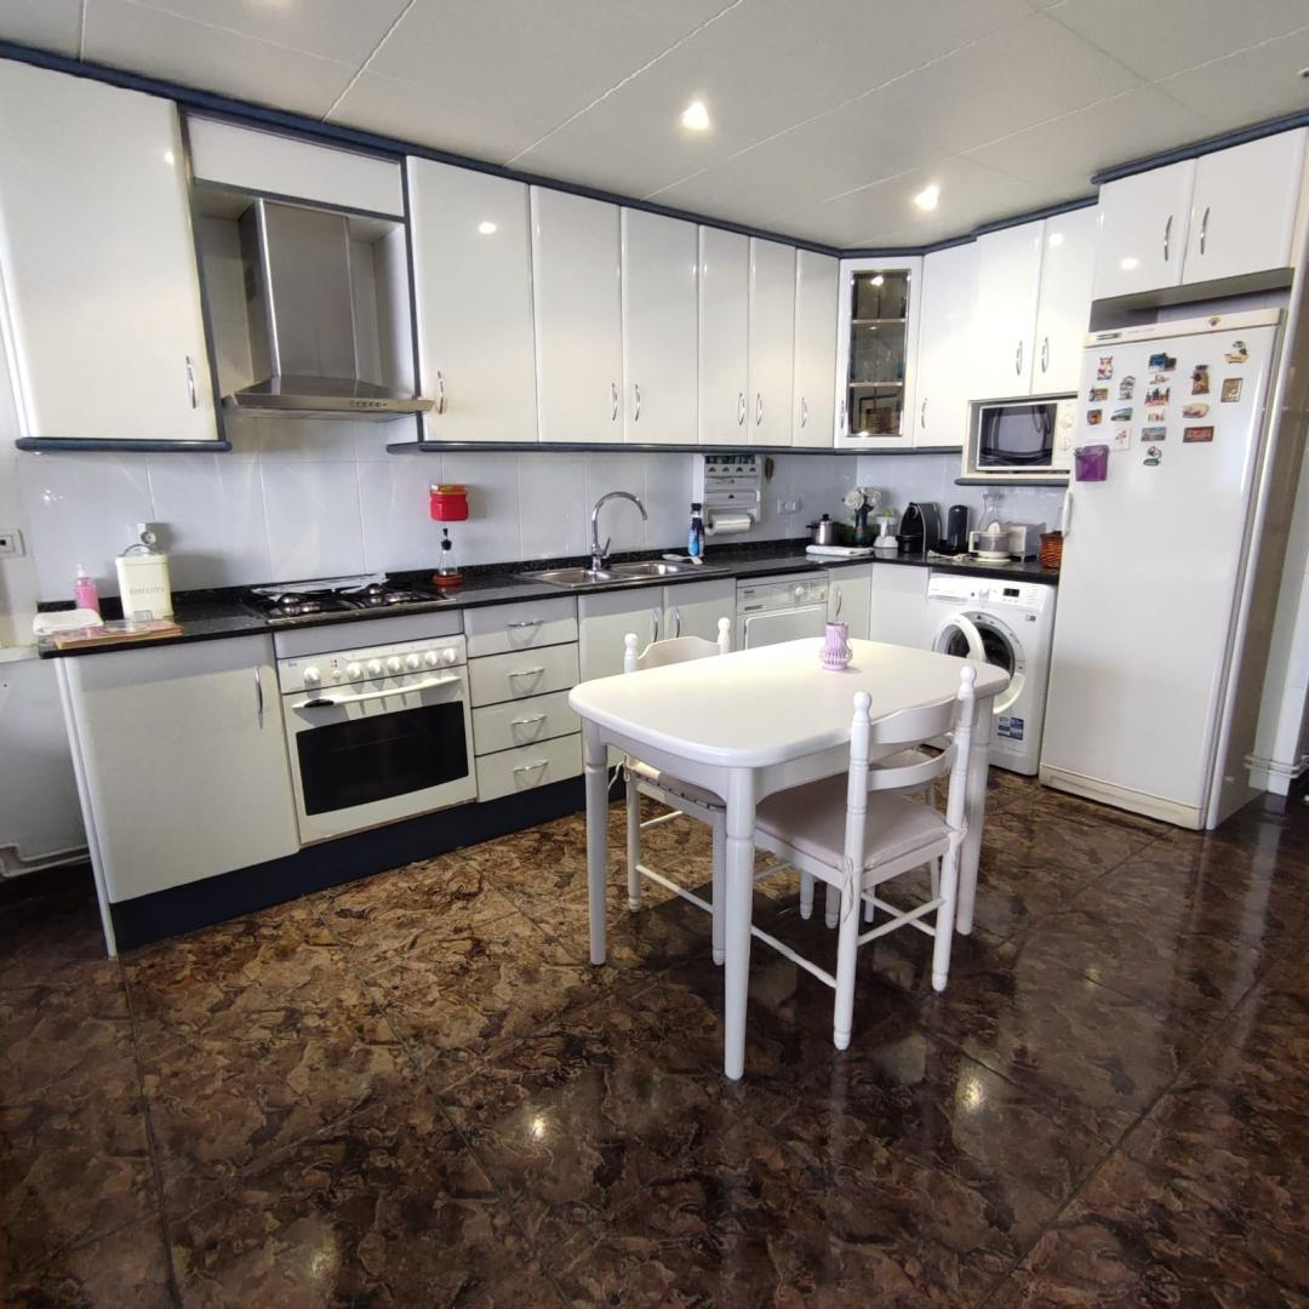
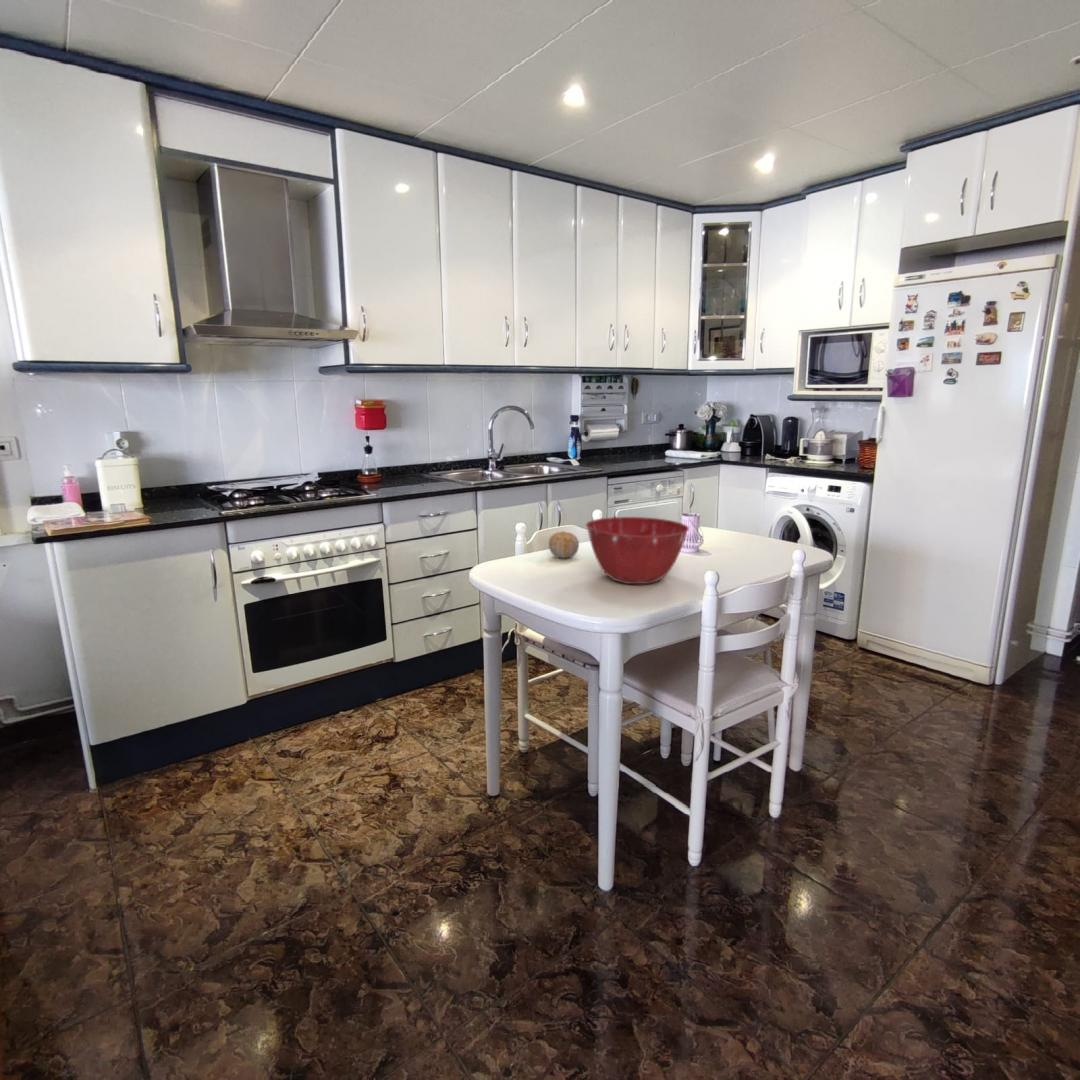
+ mixing bowl [585,516,690,585]
+ fruit [548,530,580,559]
